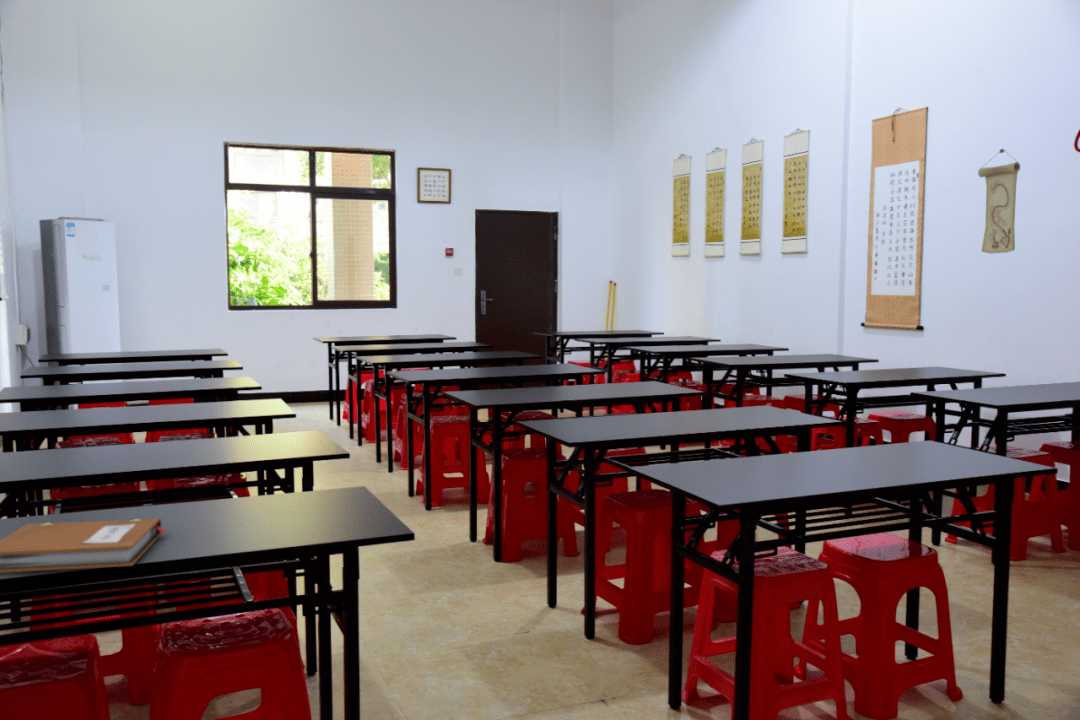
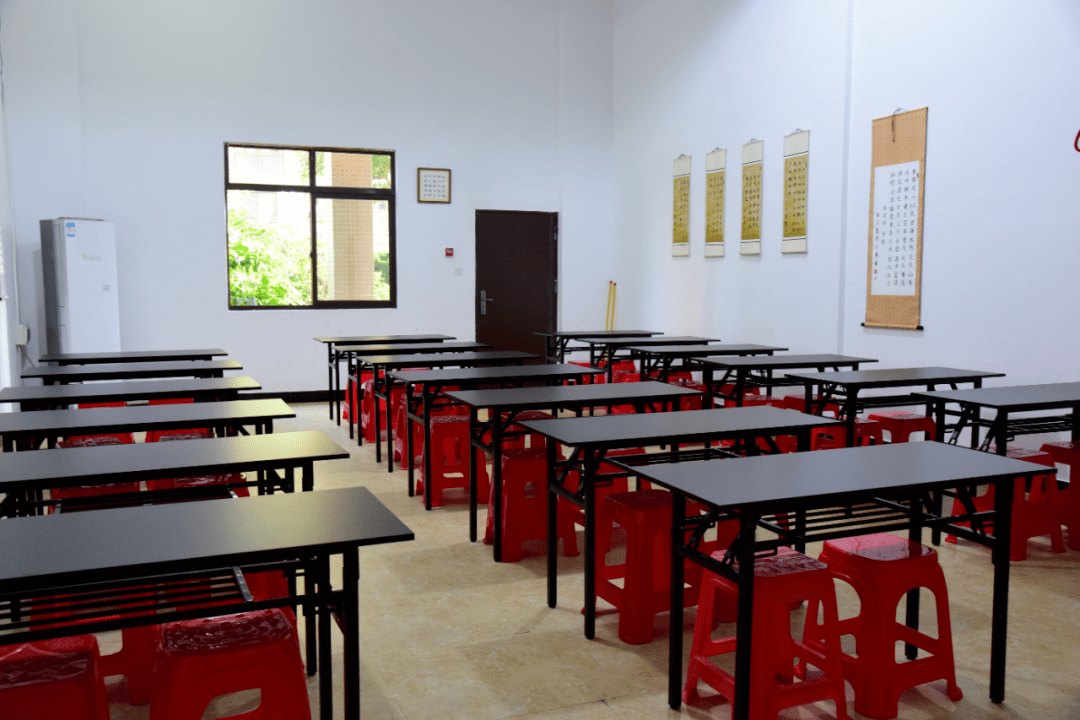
- notebook [0,518,167,574]
- wall scroll [977,148,1021,254]
